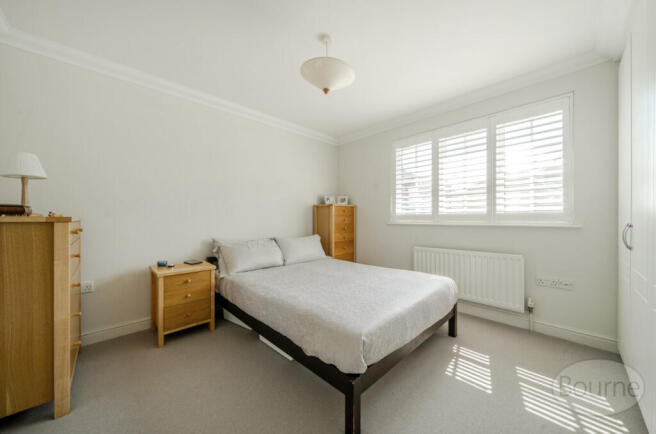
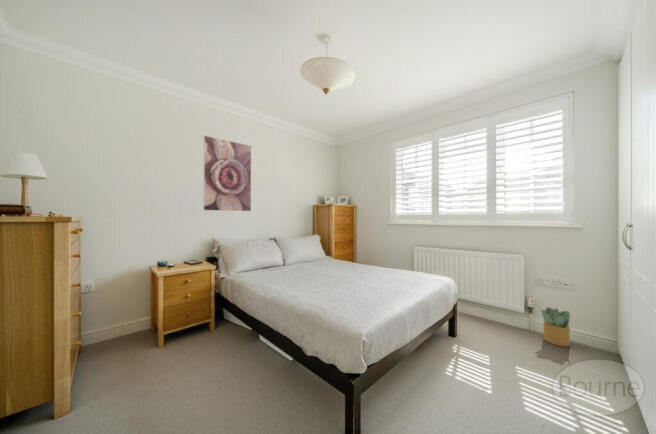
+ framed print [202,134,252,212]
+ potted plant [539,306,572,347]
